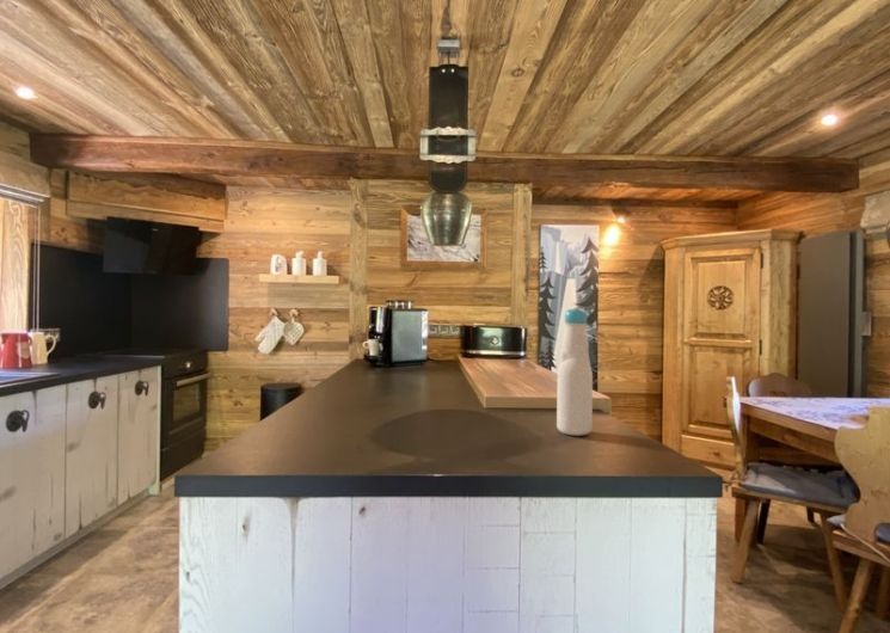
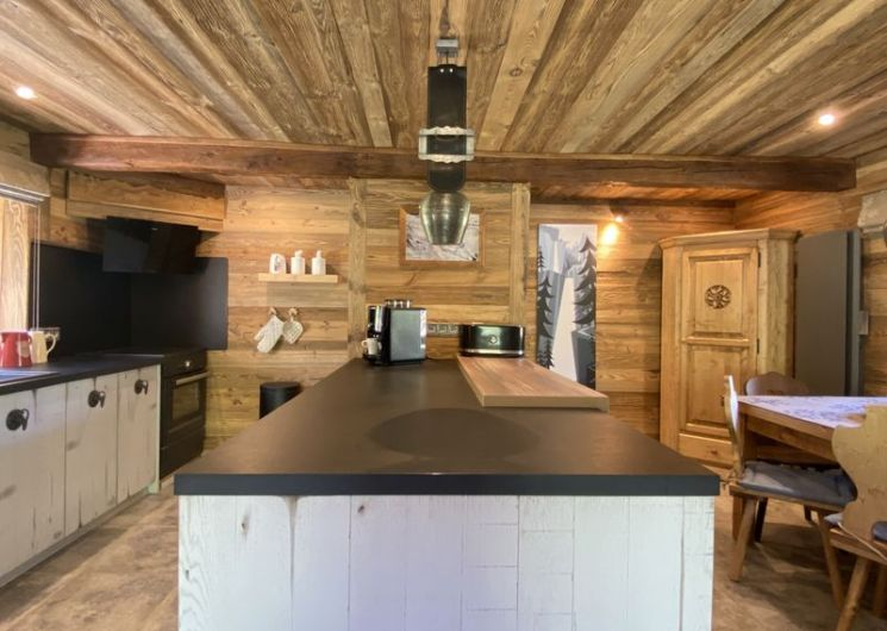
- bottle [556,306,594,437]
